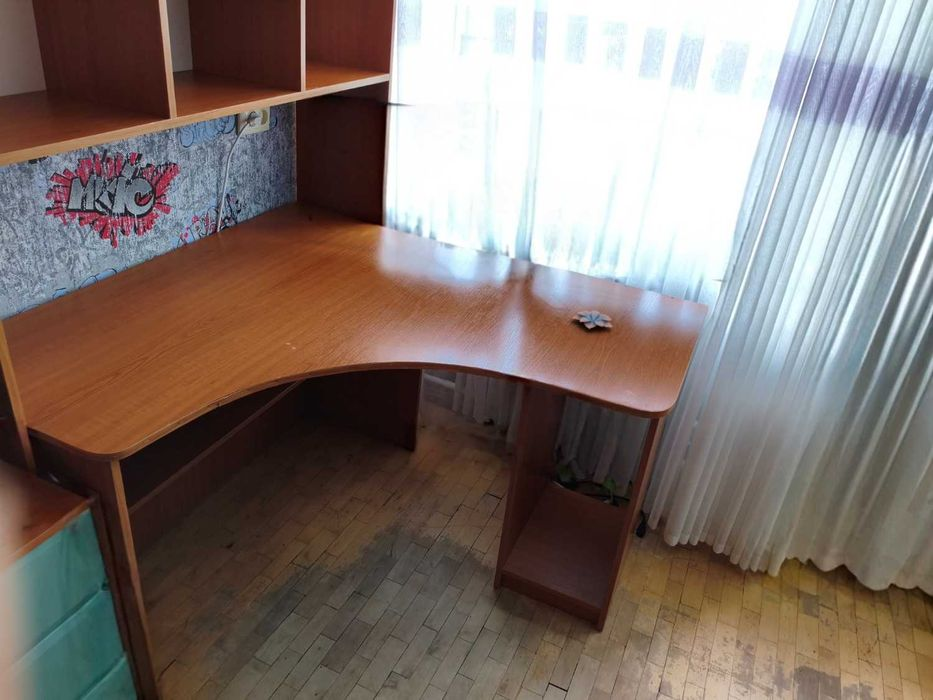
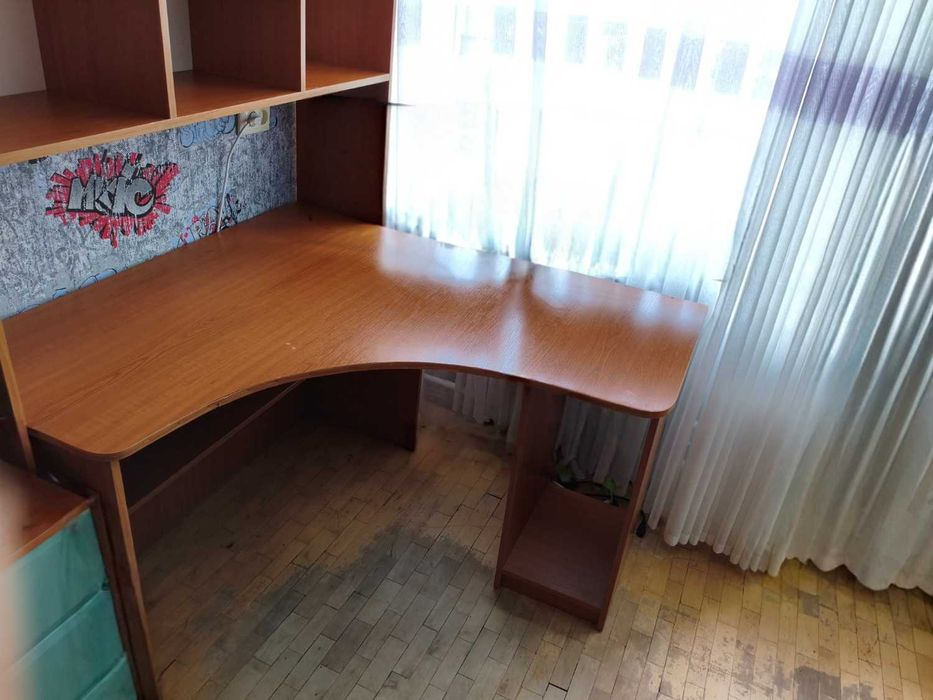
- flower [571,310,613,330]
